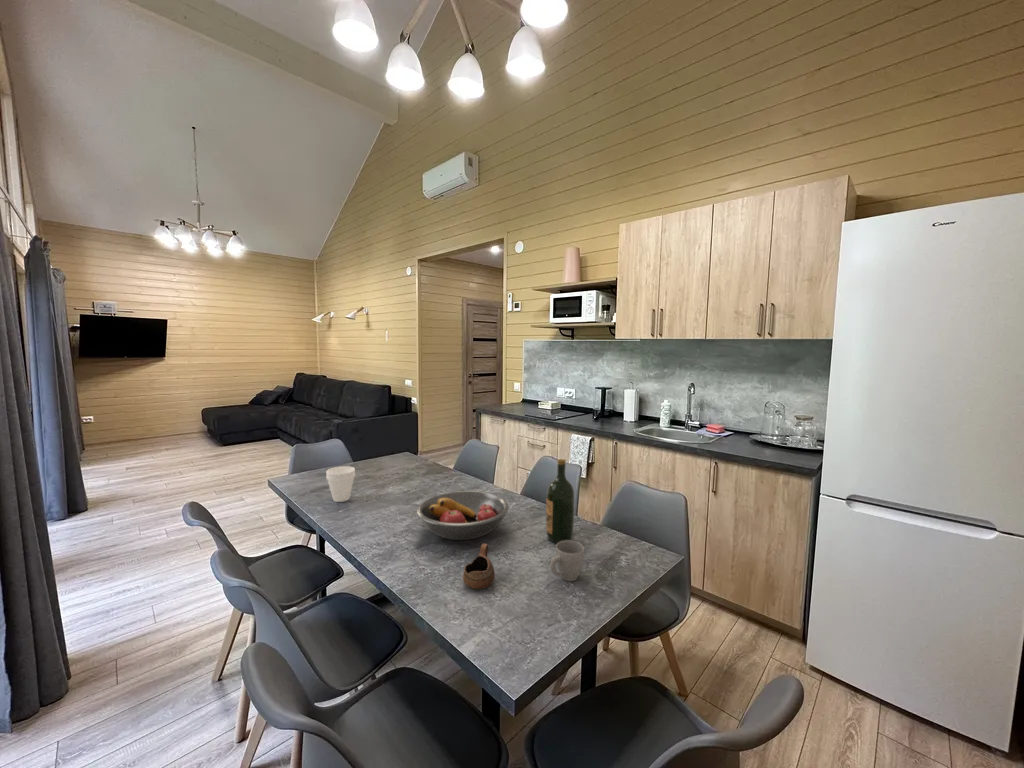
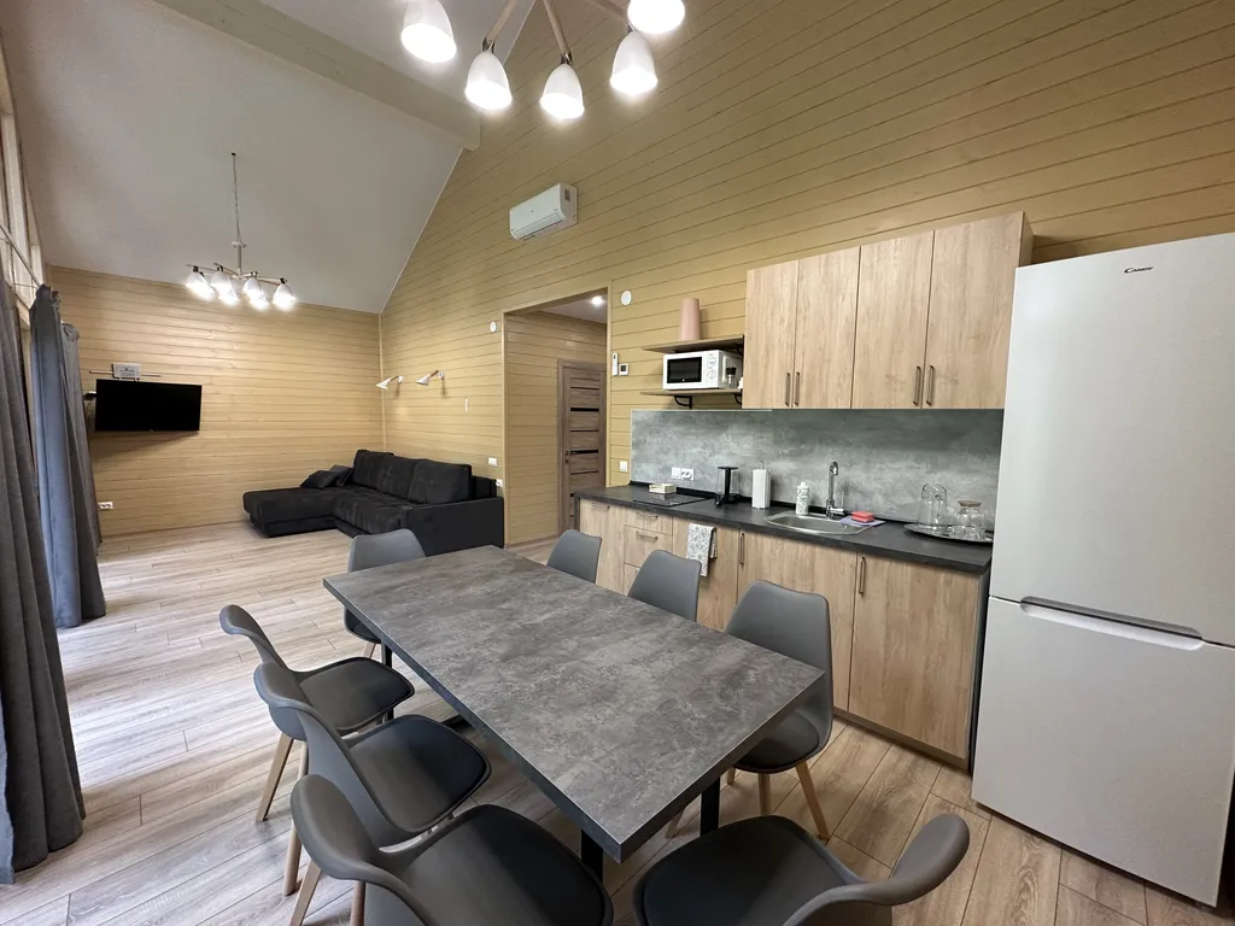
- wine bottle [545,458,576,544]
- cup [325,465,356,503]
- fruit bowl [416,490,510,541]
- mug [550,540,585,582]
- cup [462,542,496,590]
